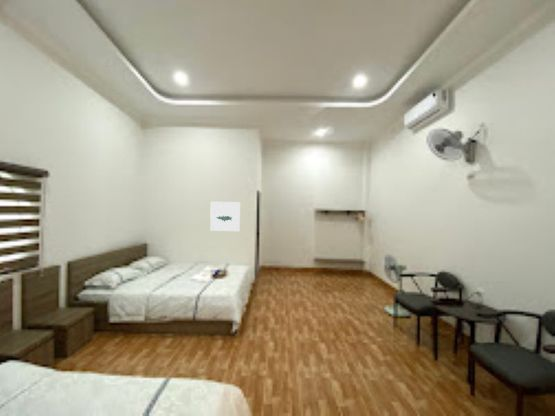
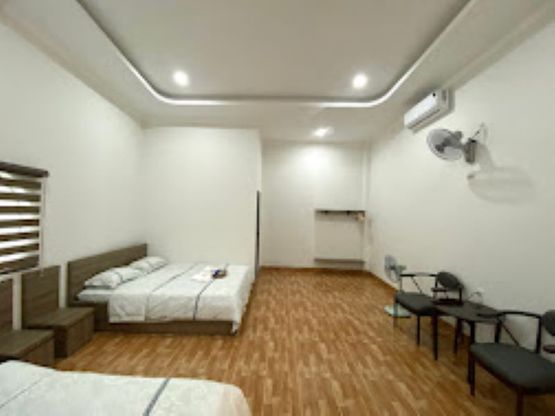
- wall art [209,201,241,232]
